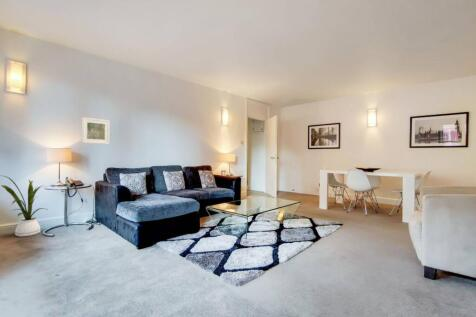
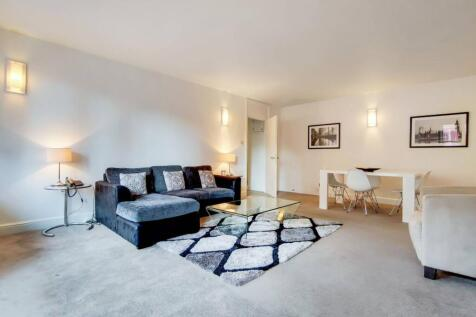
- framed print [81,116,111,145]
- house plant [0,174,49,237]
